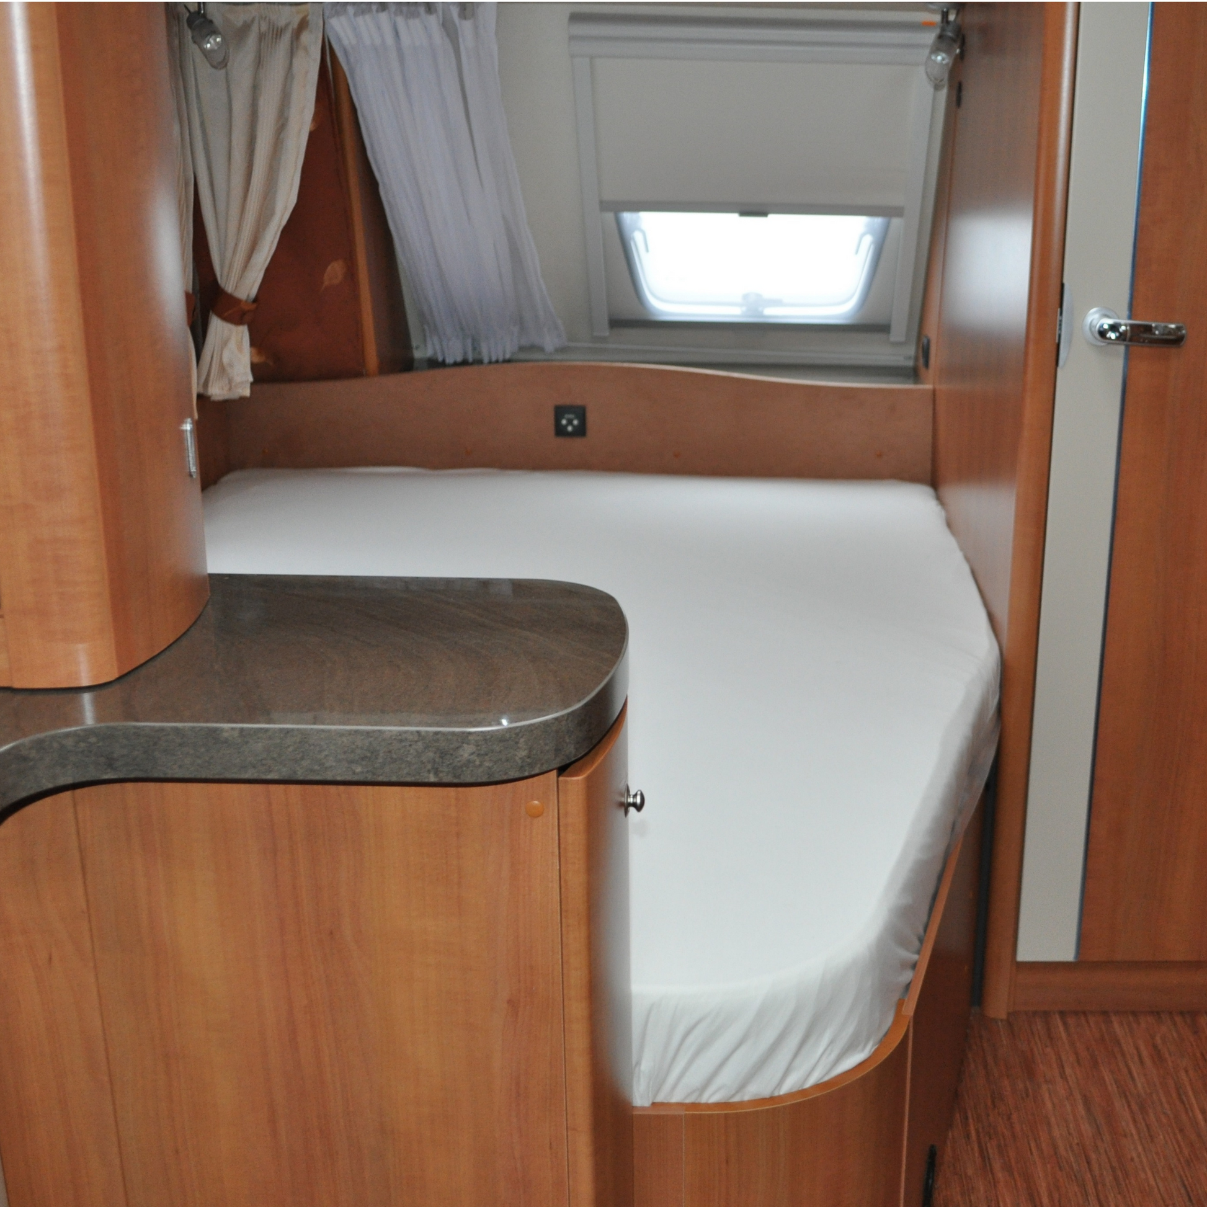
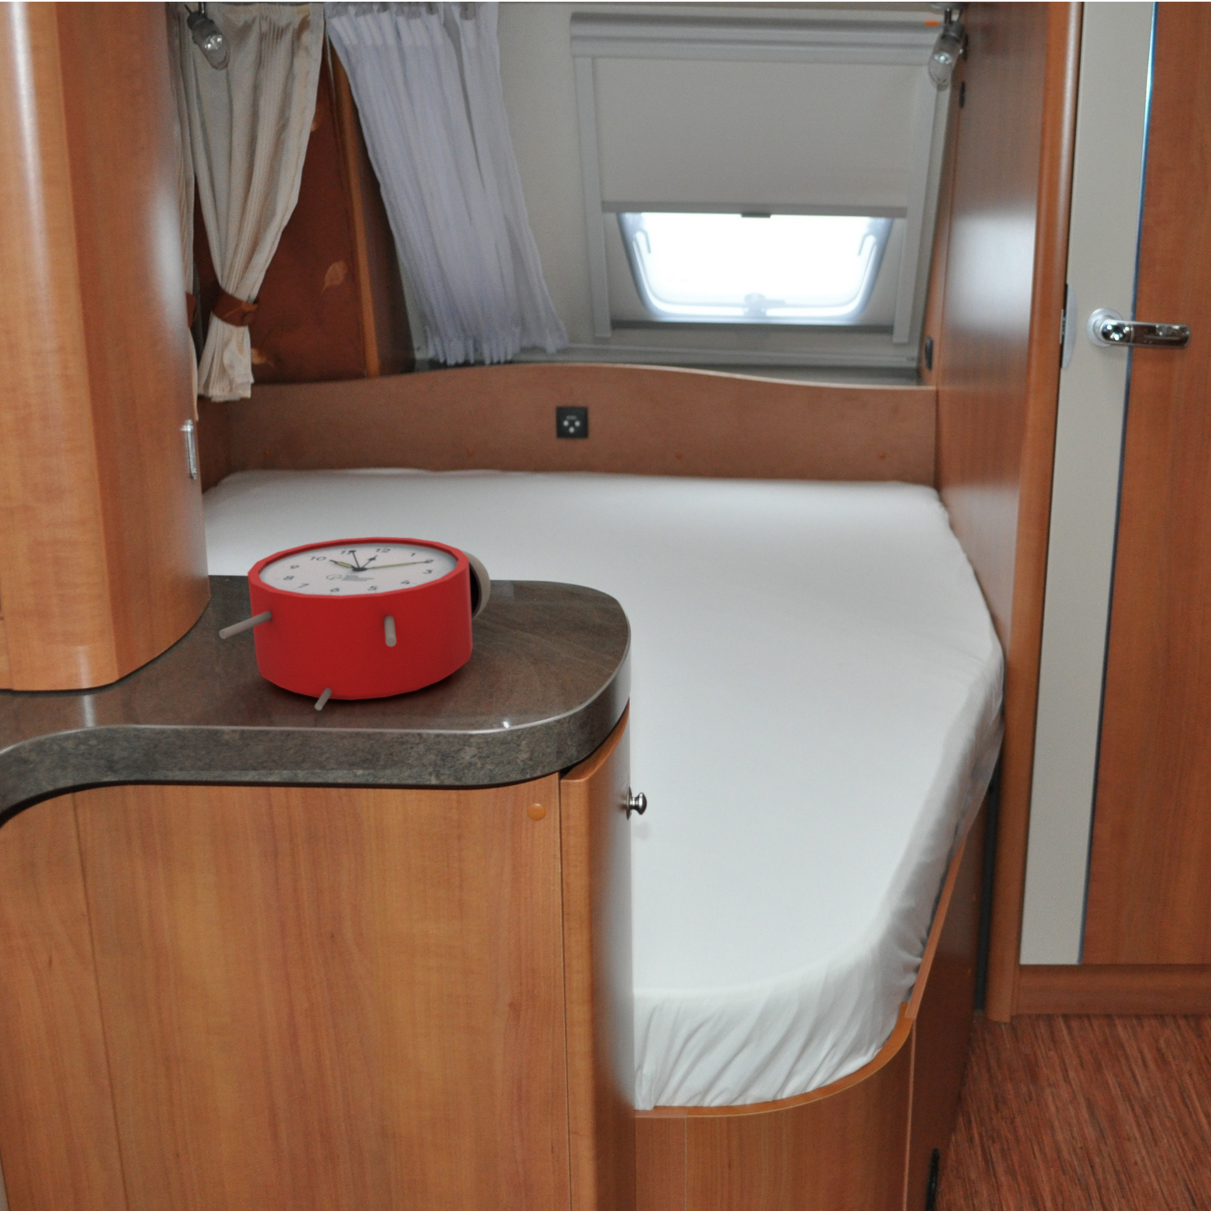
+ alarm clock [218,536,491,711]
